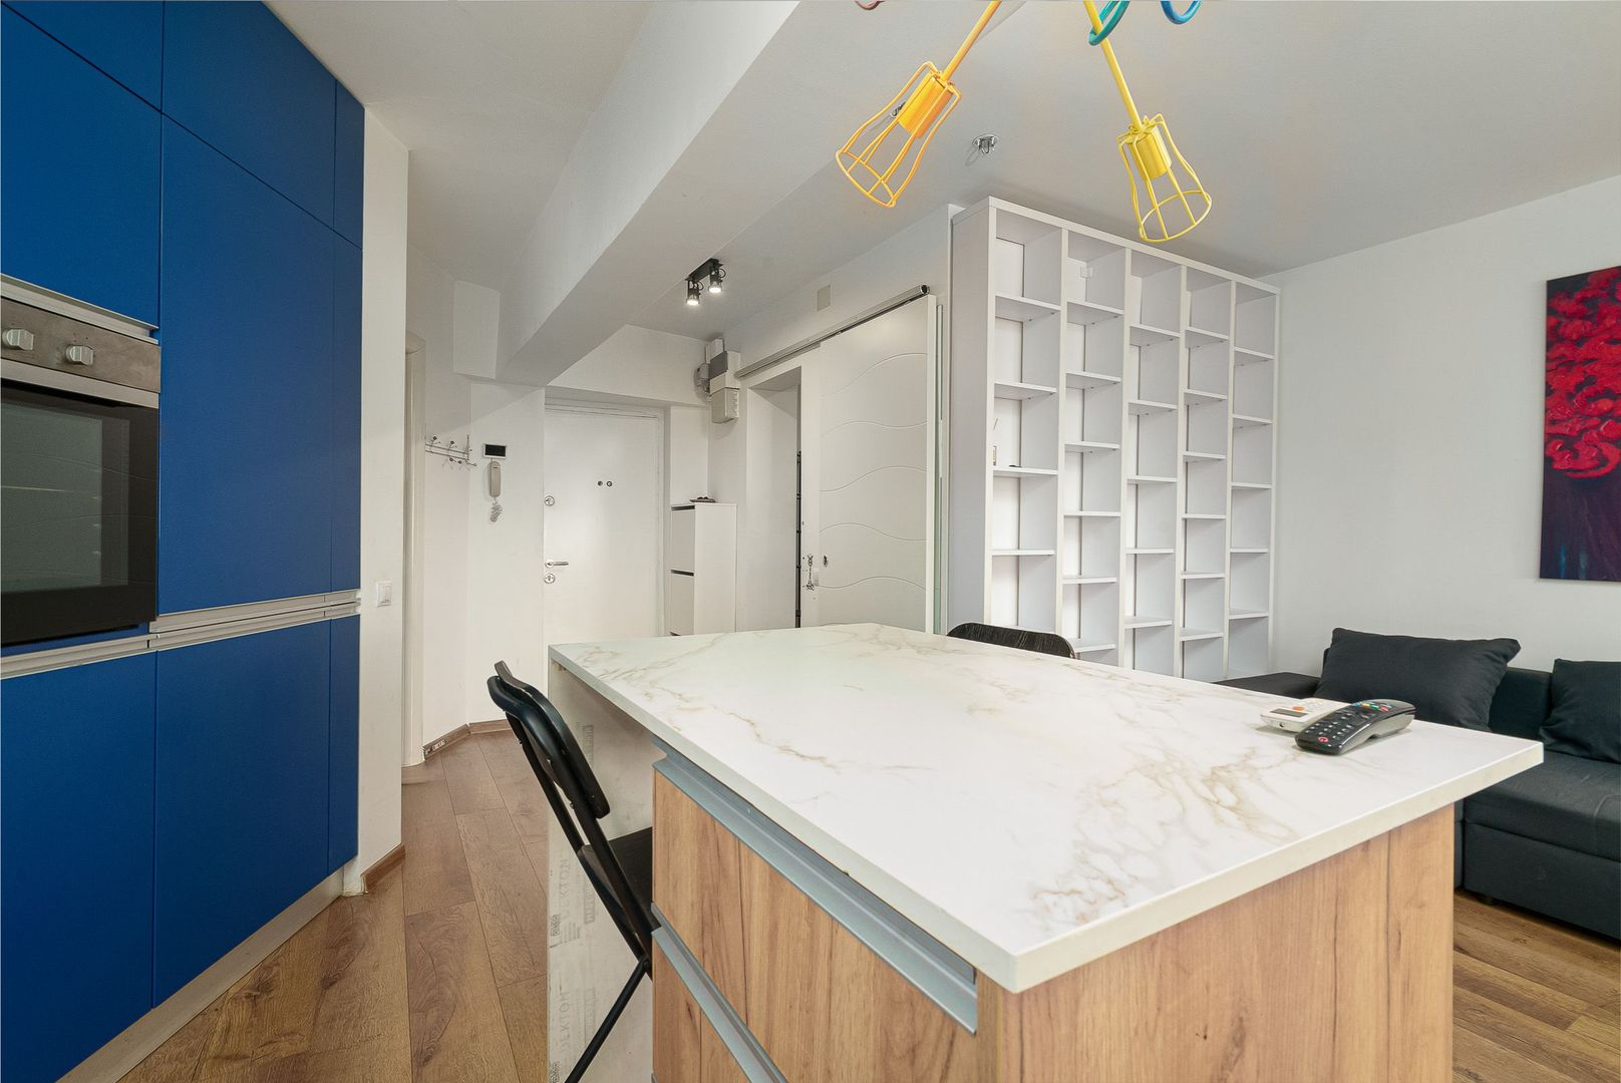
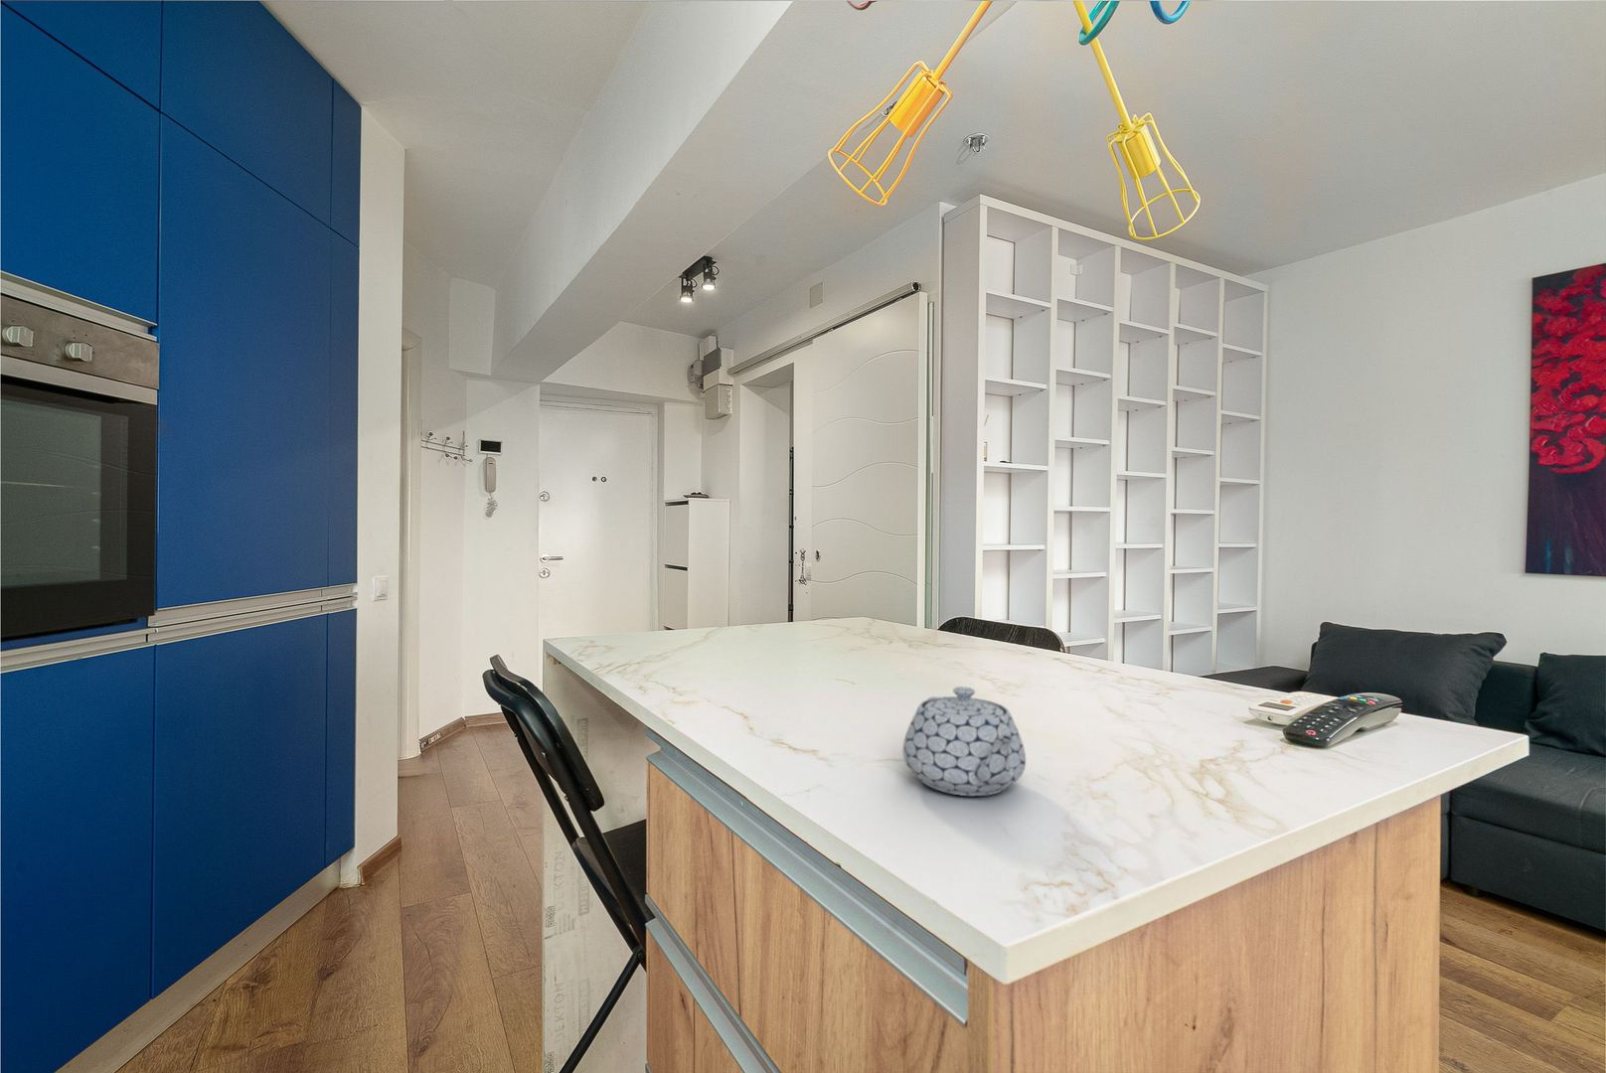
+ teapot [902,685,1026,796]
